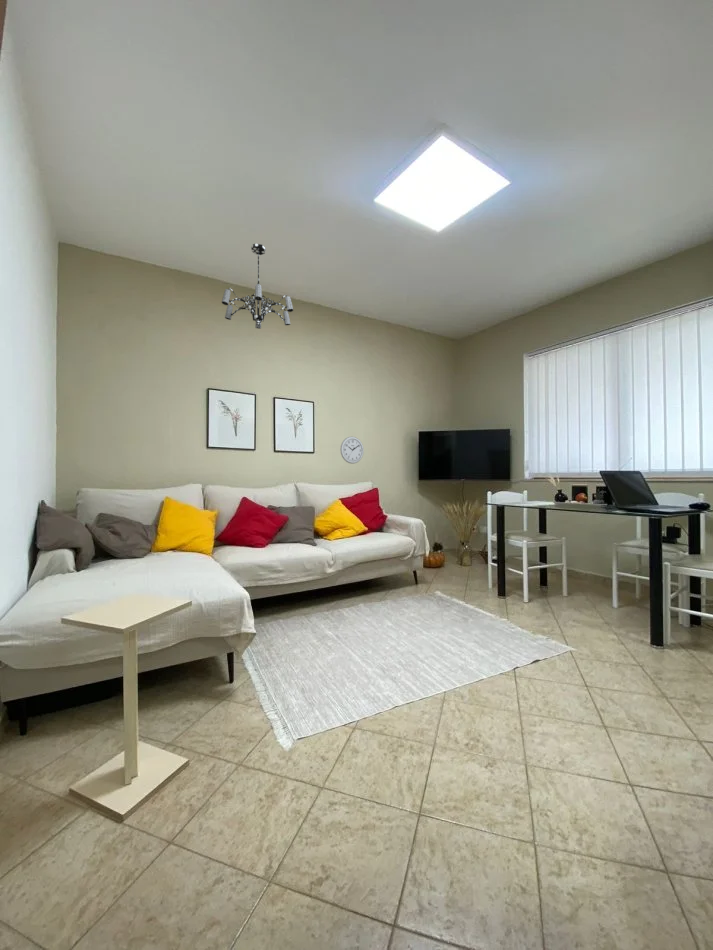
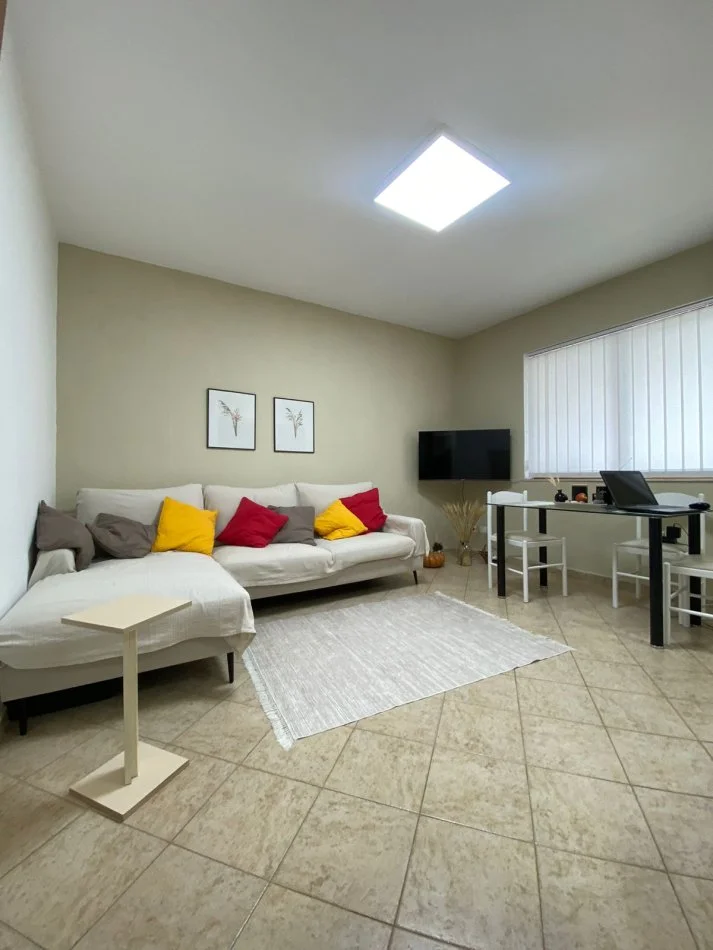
- chandelier [221,243,294,330]
- wall clock [339,436,365,465]
